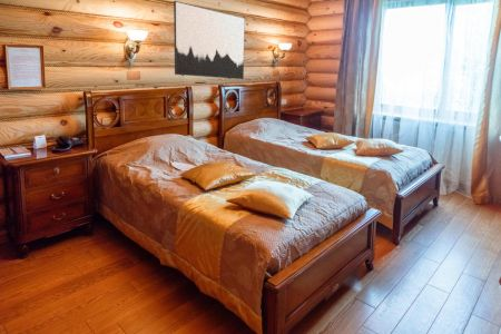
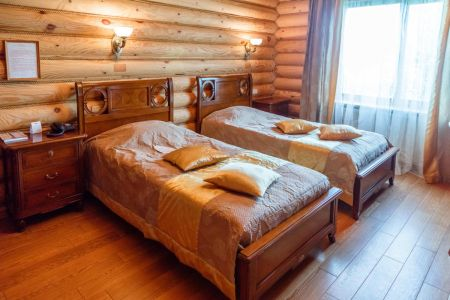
- wall art [173,0,246,80]
